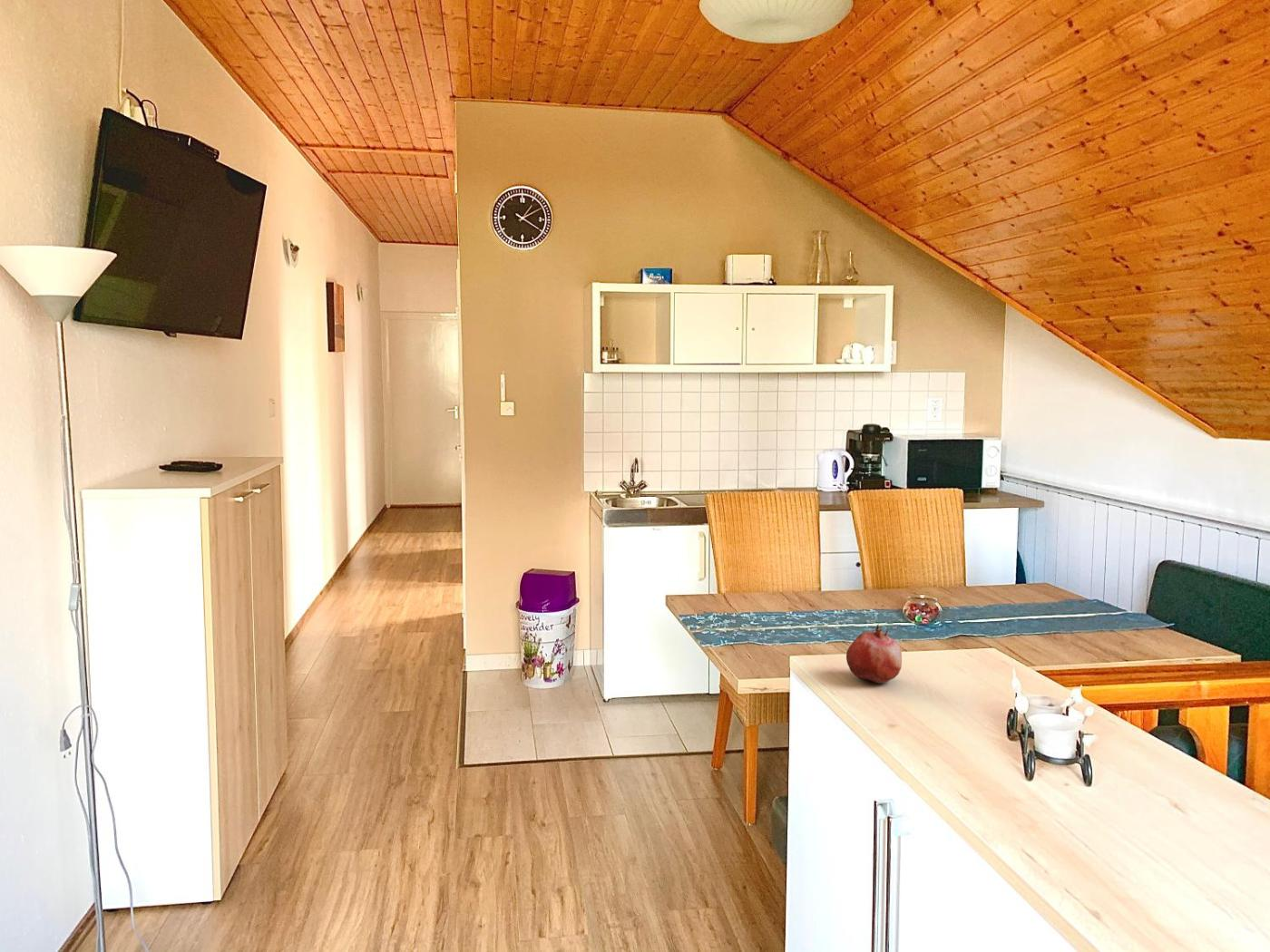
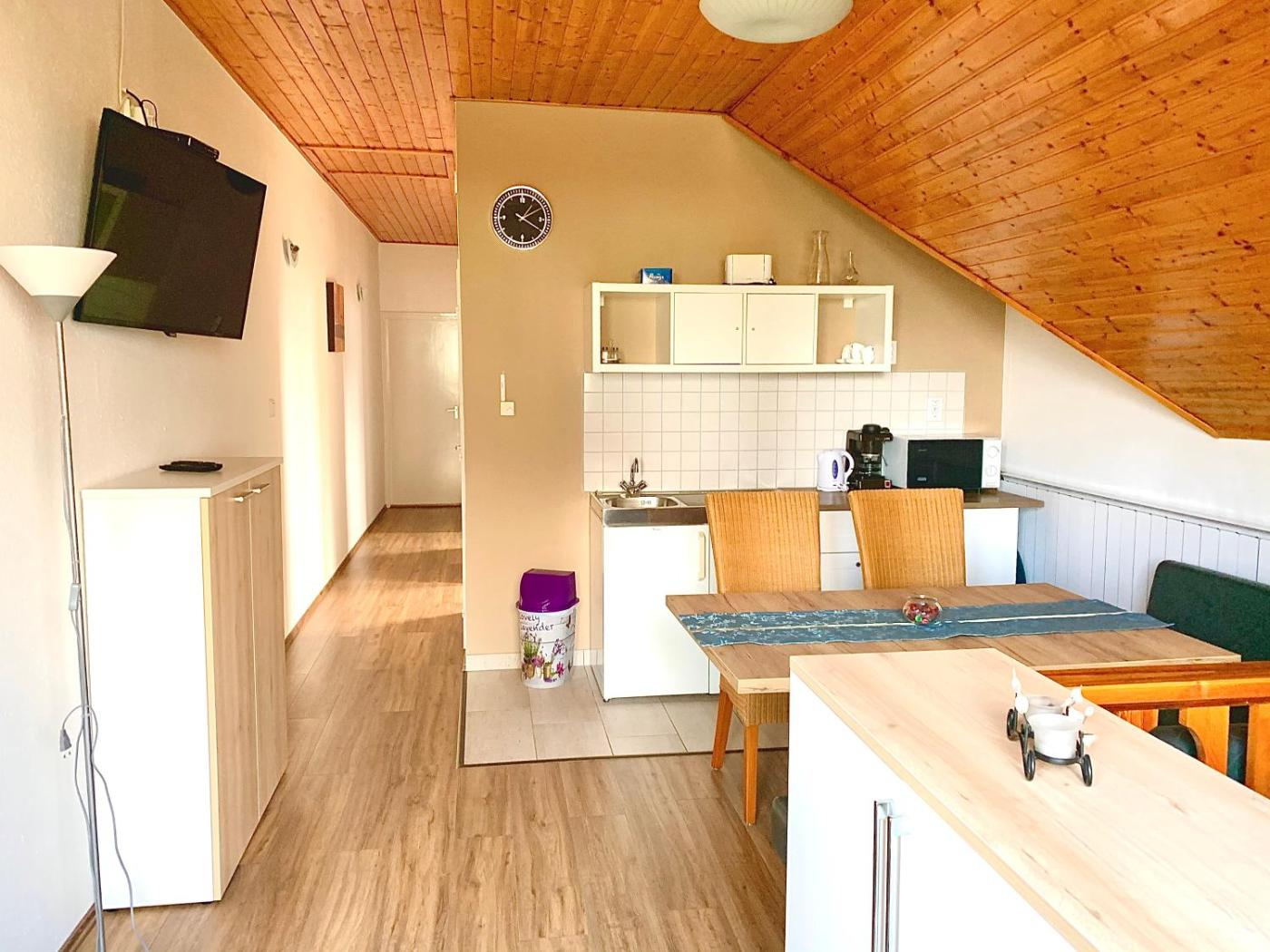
- fruit [845,624,903,685]
